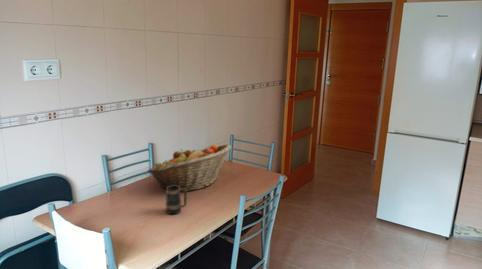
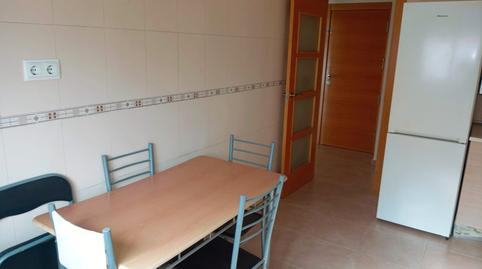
- fruit basket [147,144,232,192]
- mug [165,185,188,215]
